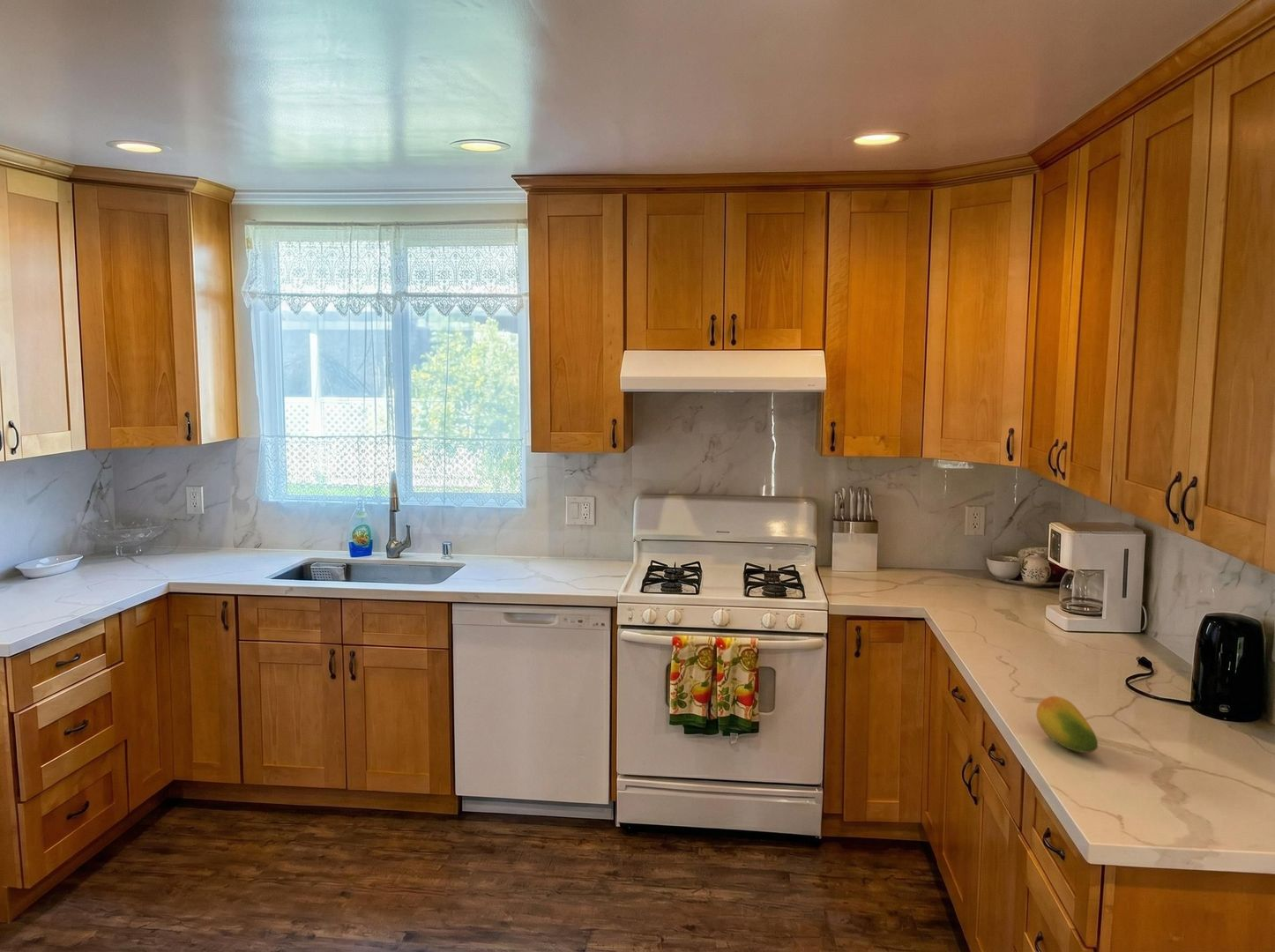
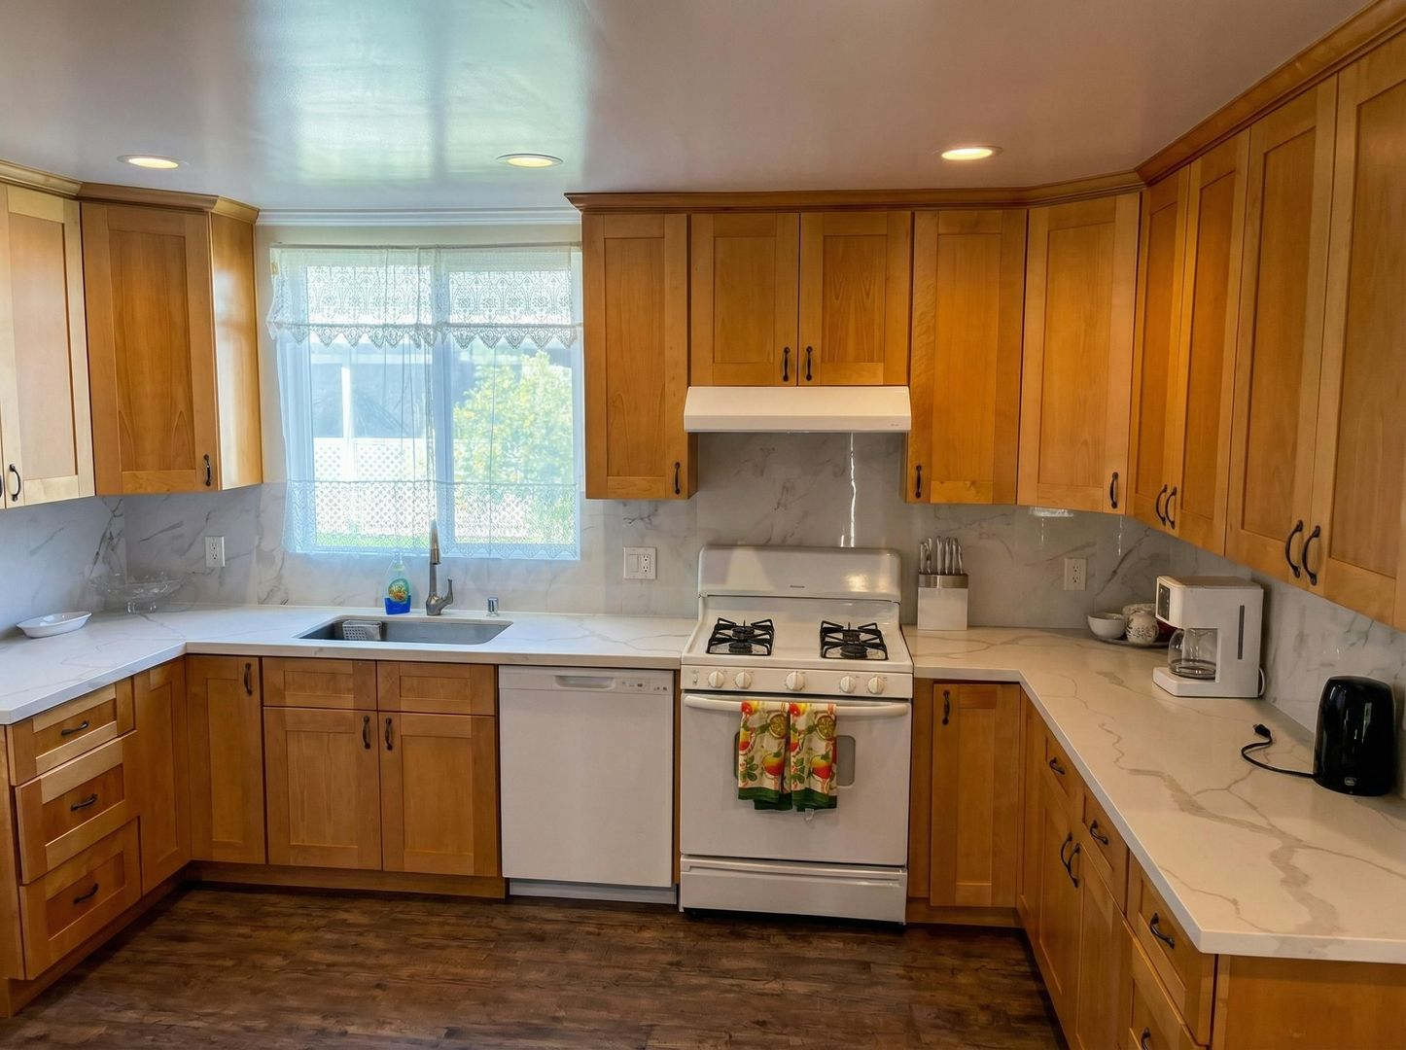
- fruit [1035,695,1099,754]
